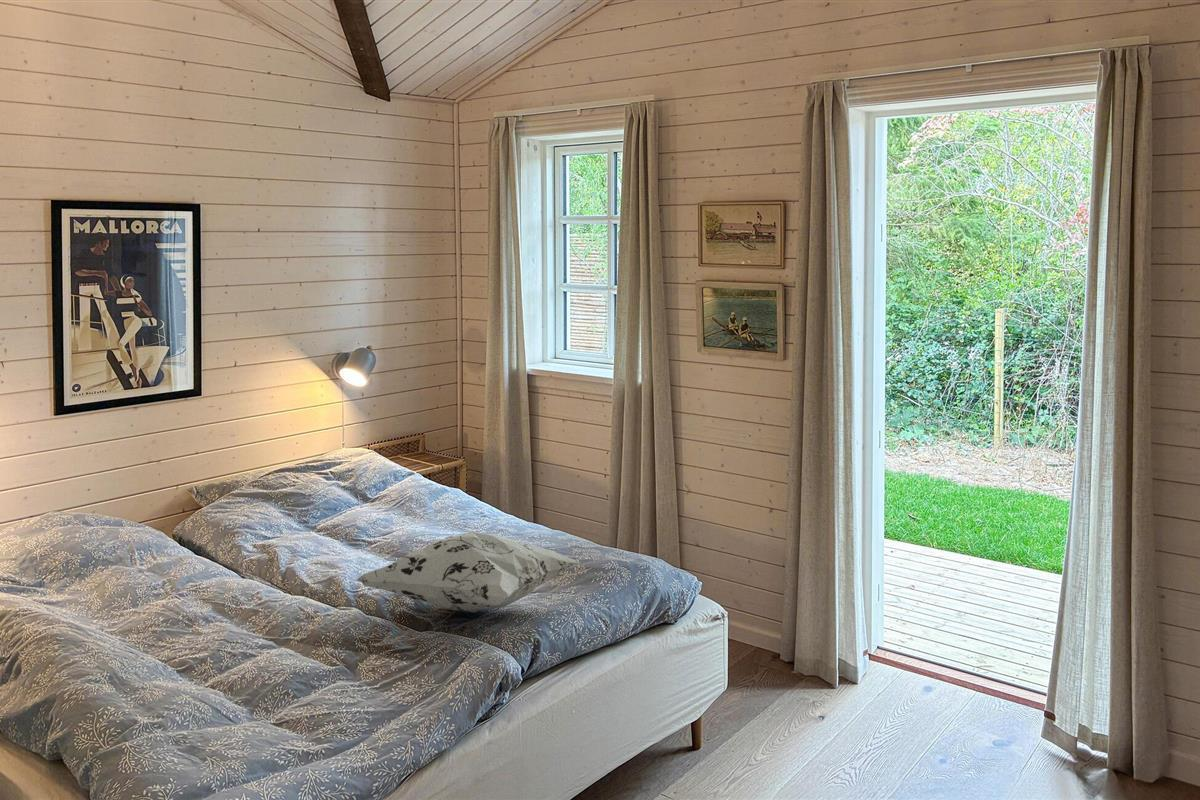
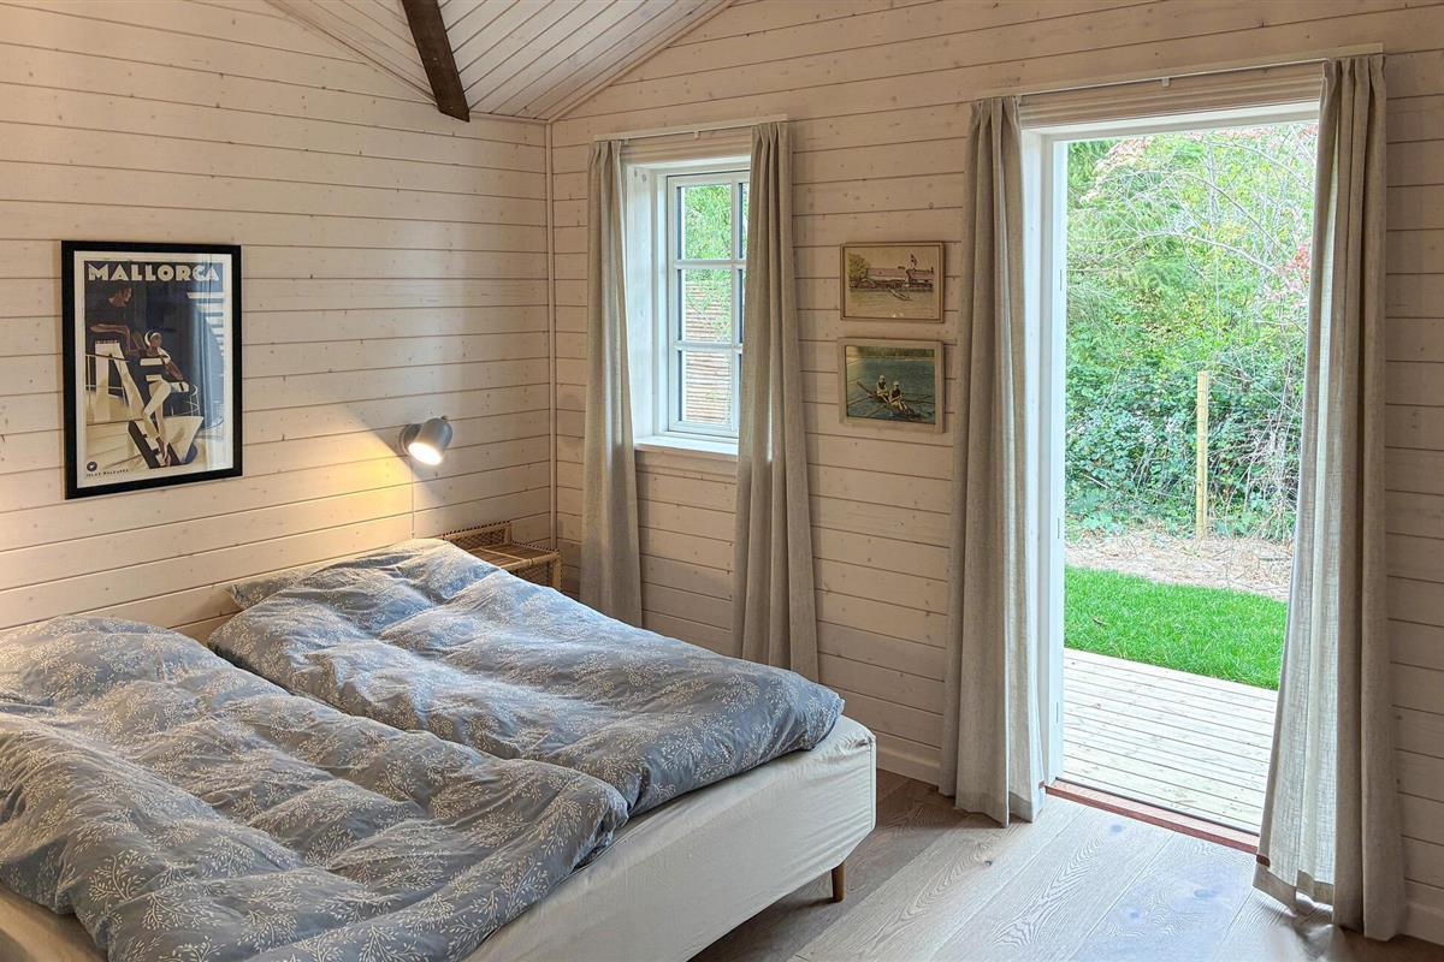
- decorative pillow [354,530,581,613]
